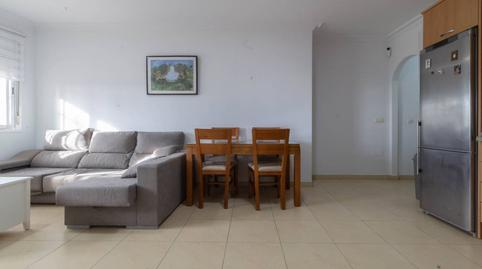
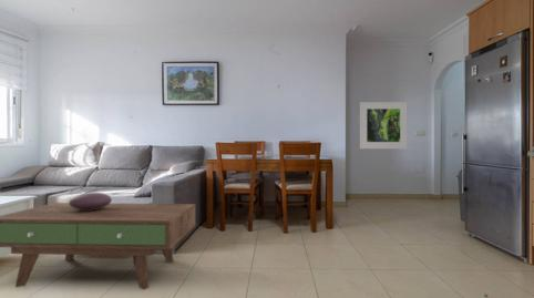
+ coffee table [0,202,196,290]
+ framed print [359,101,409,150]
+ decorative bowl [68,192,113,210]
